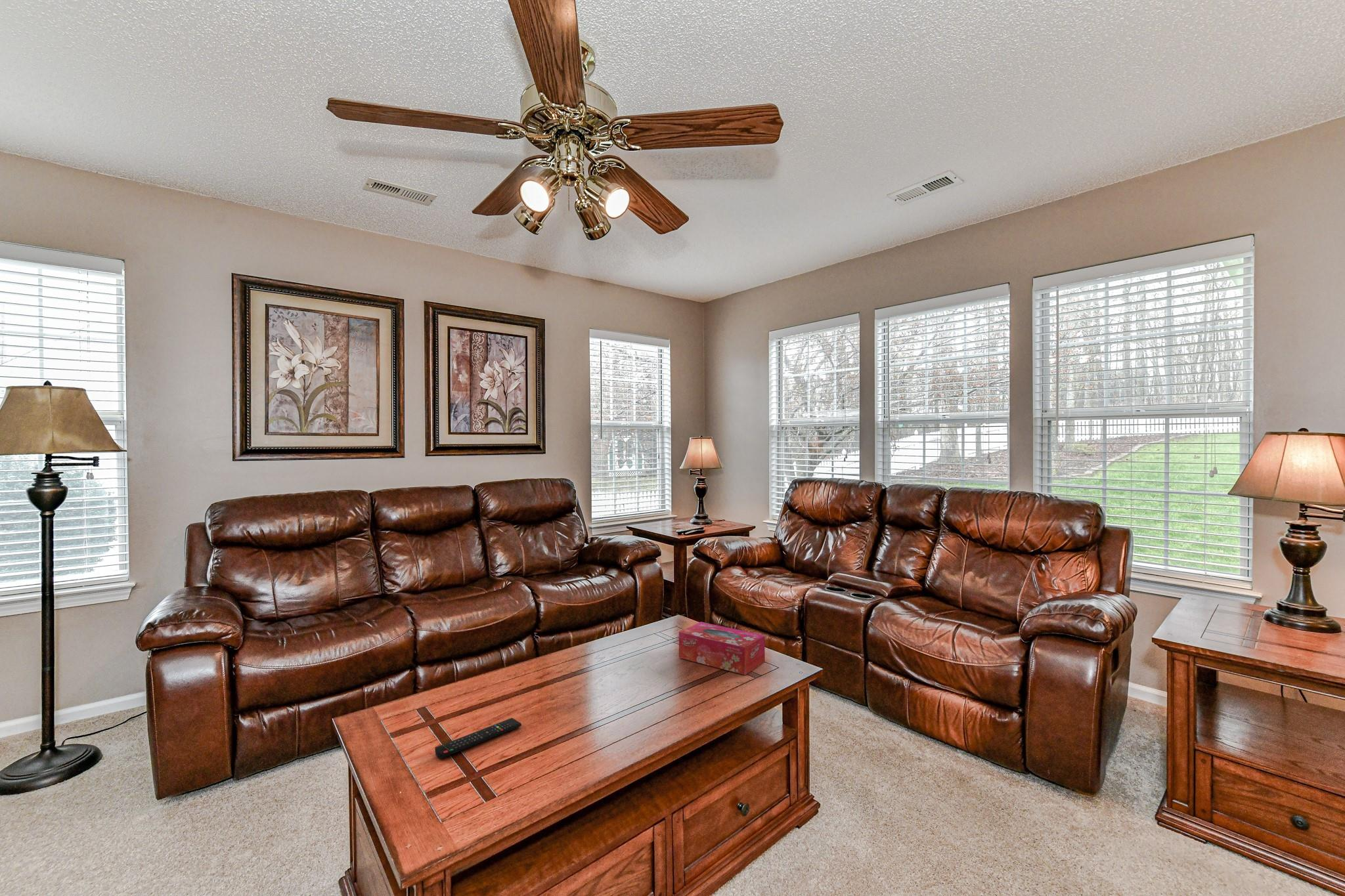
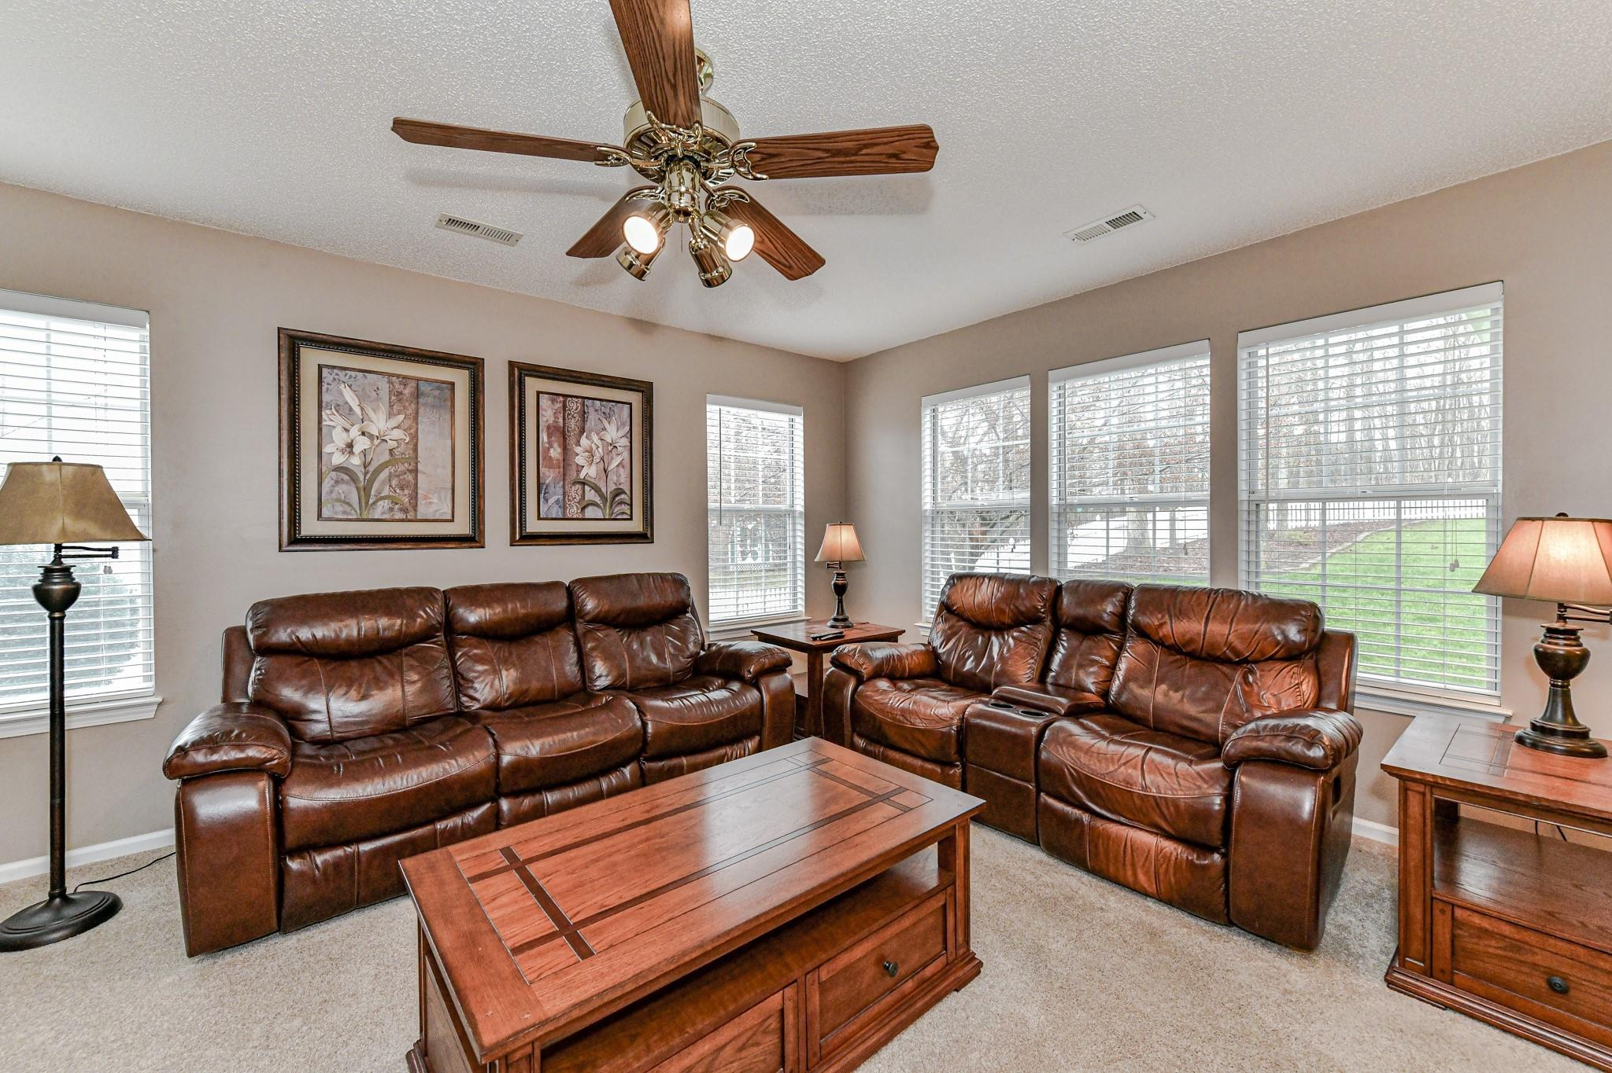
- remote control [435,717,522,759]
- tissue box [678,622,766,675]
